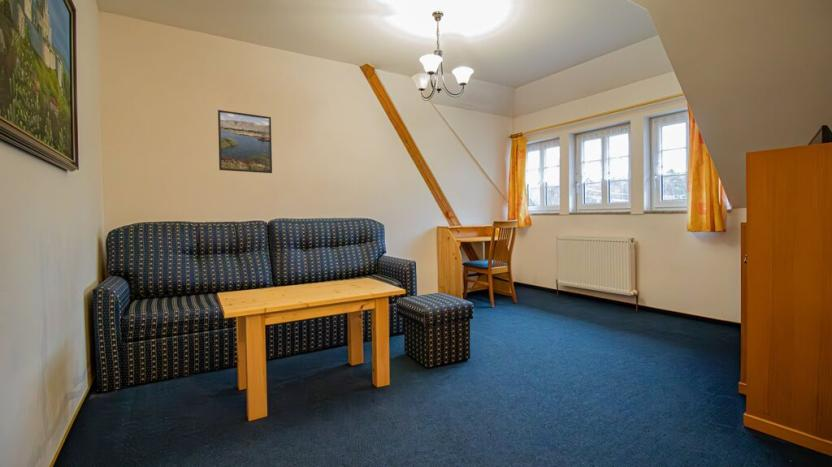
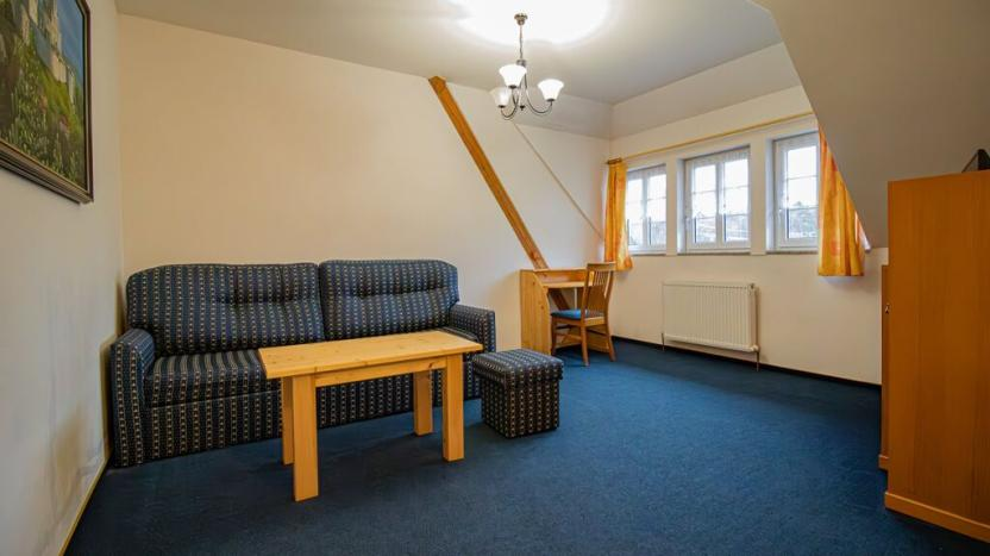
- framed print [217,109,273,174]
